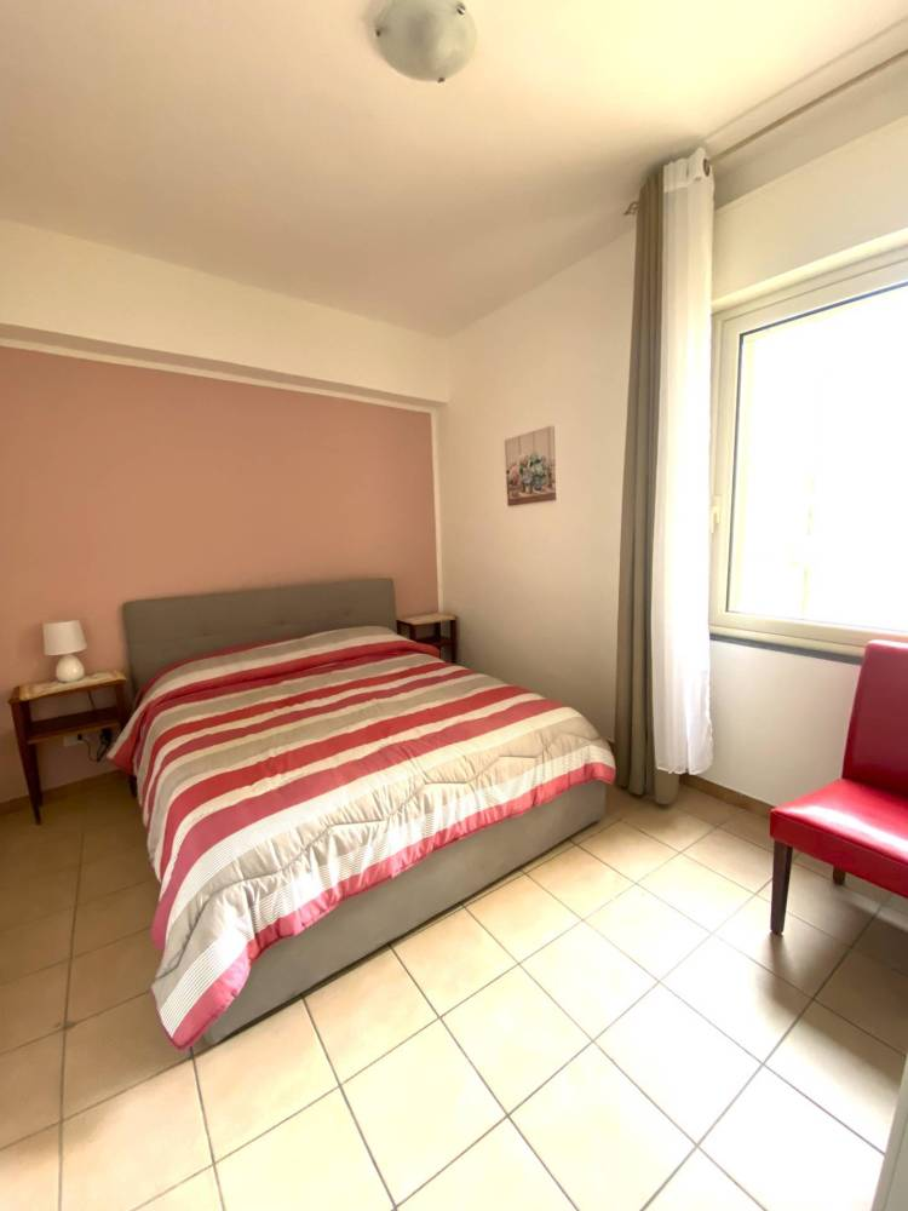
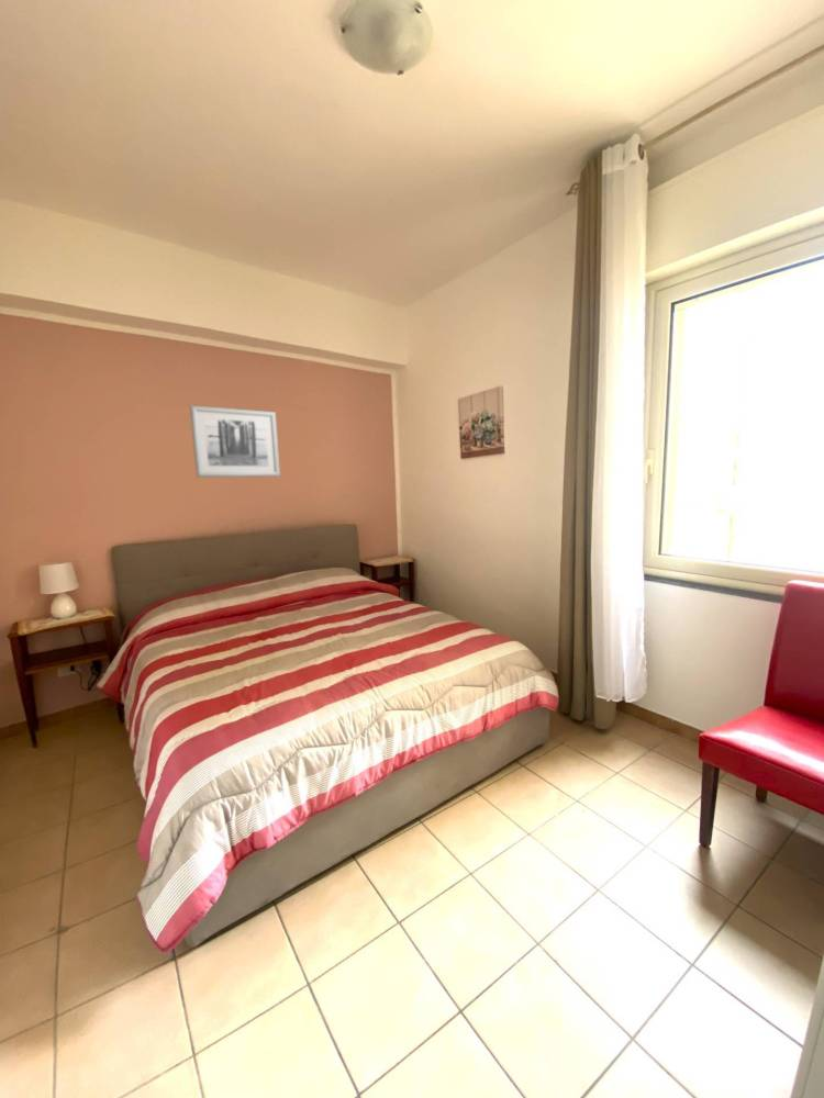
+ wall art [189,404,281,479]
